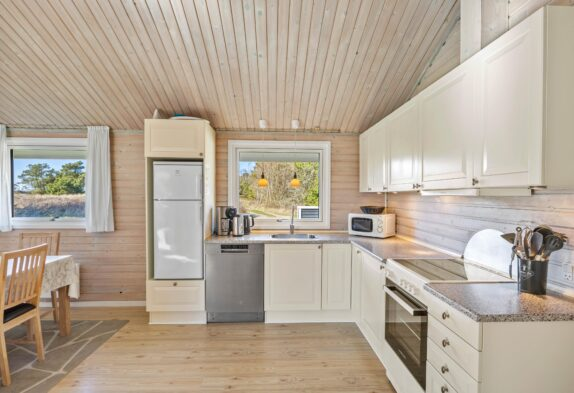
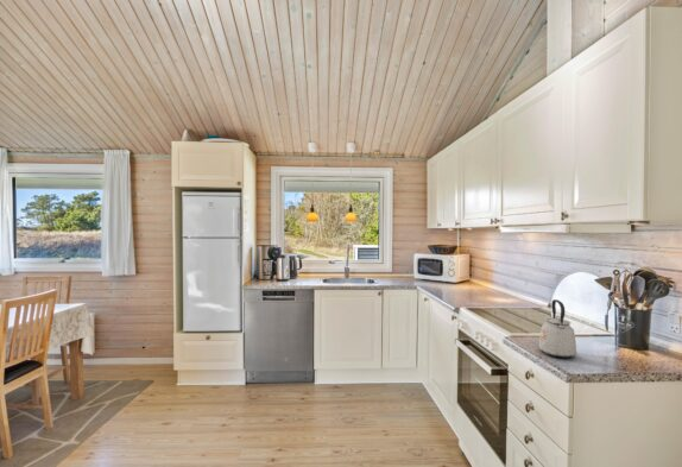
+ kettle [538,298,577,359]
